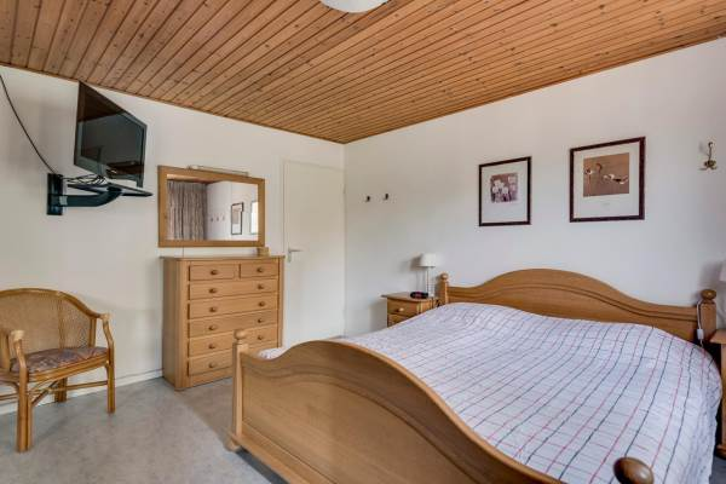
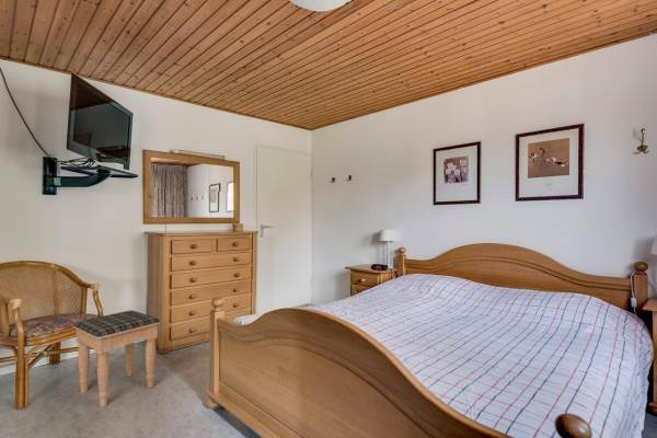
+ footstool [72,309,161,408]
